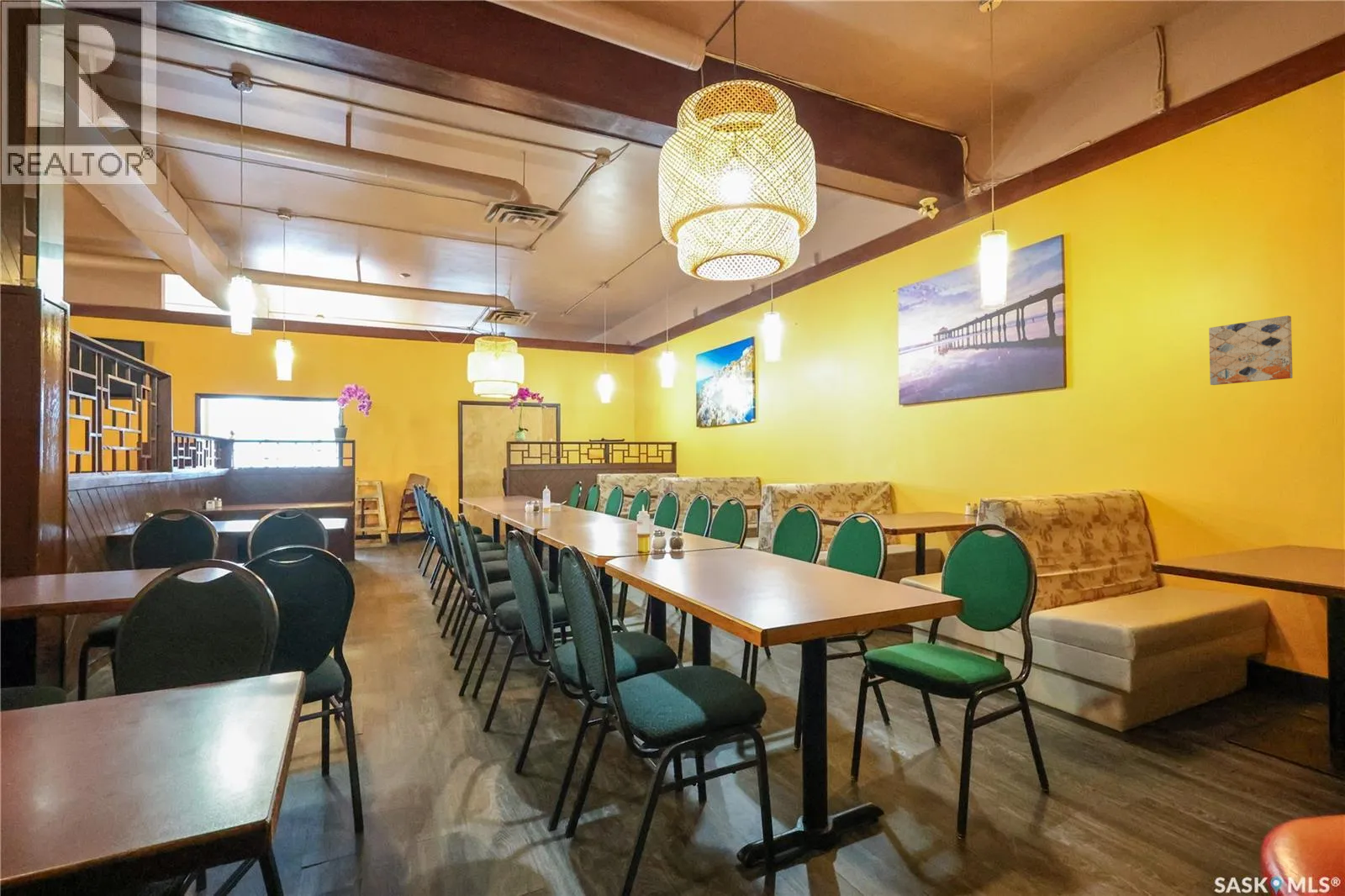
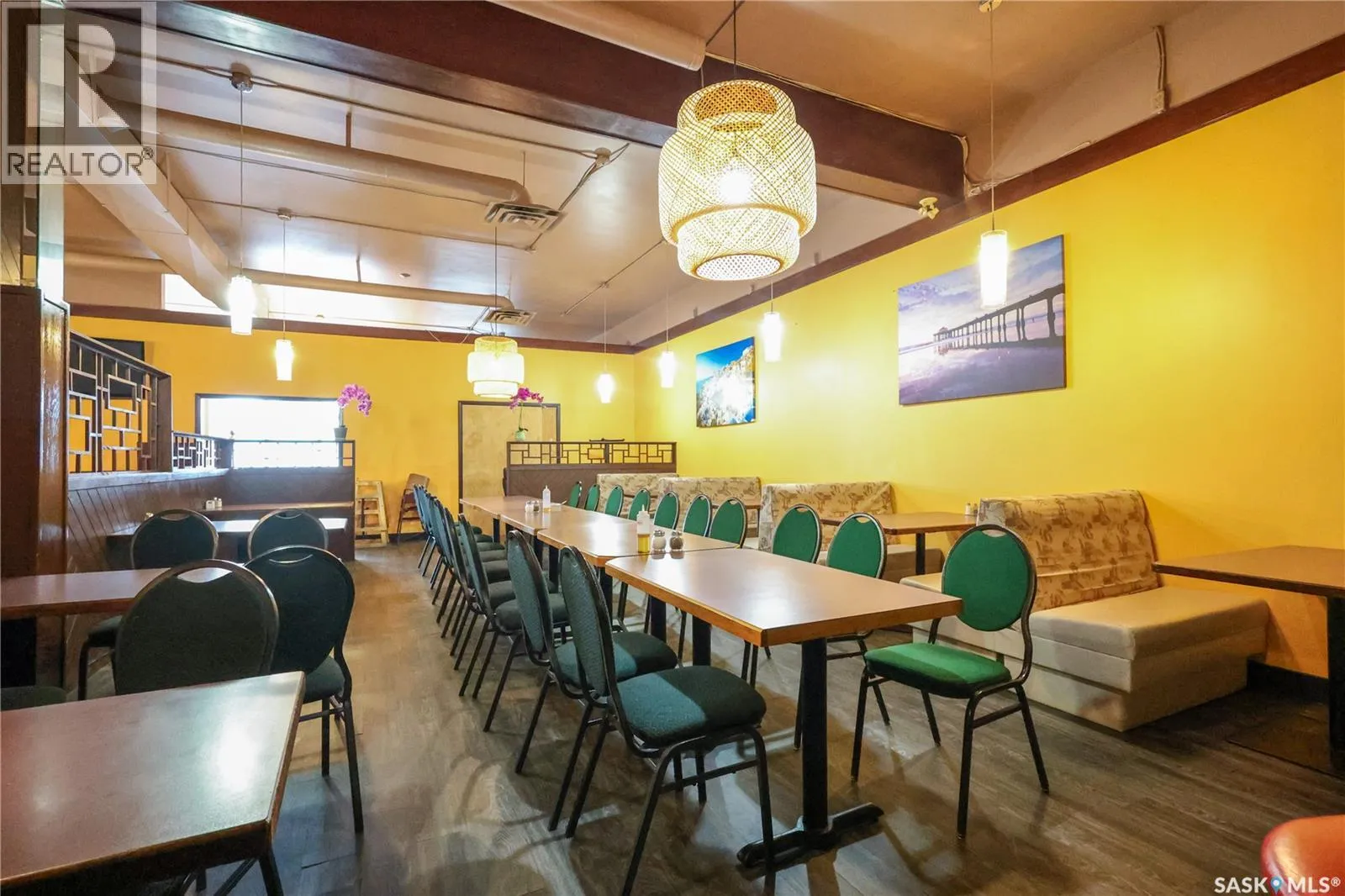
- wall art [1208,314,1294,386]
